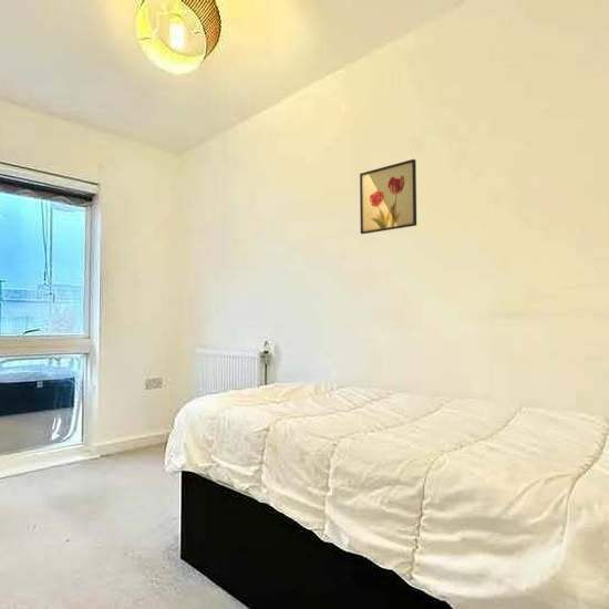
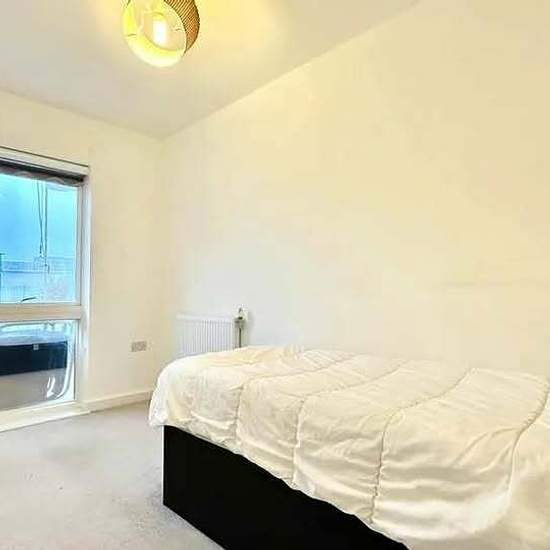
- wall art [359,158,417,235]
